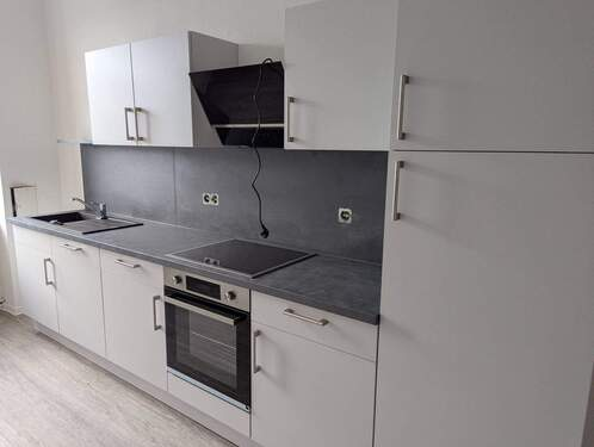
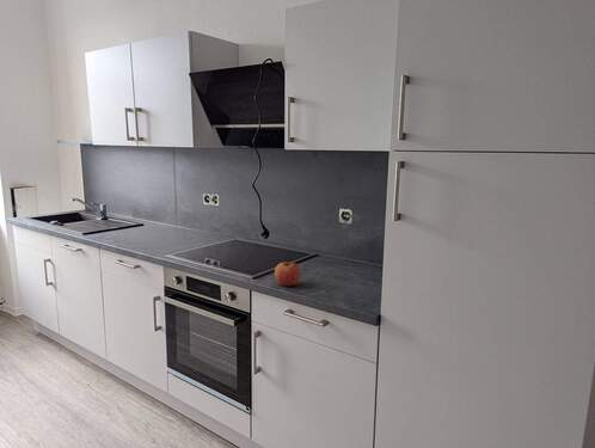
+ apple [274,259,301,287]
